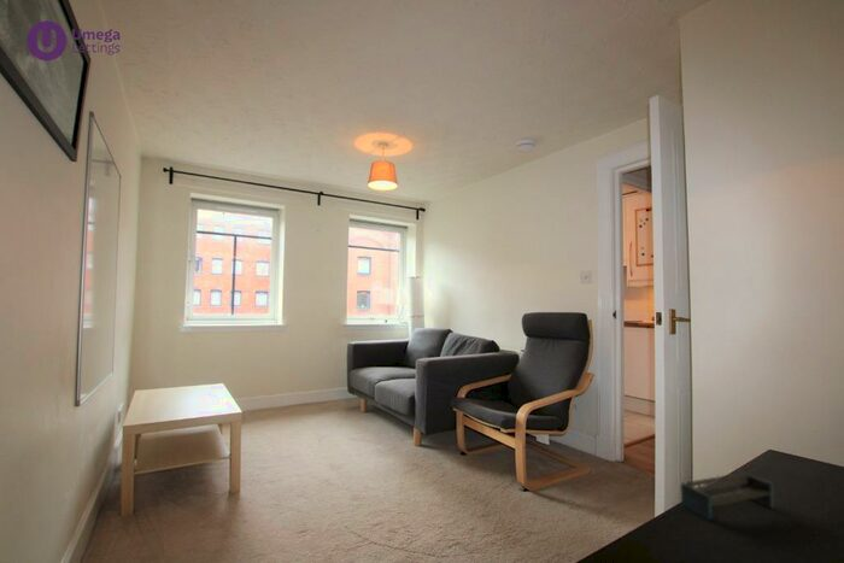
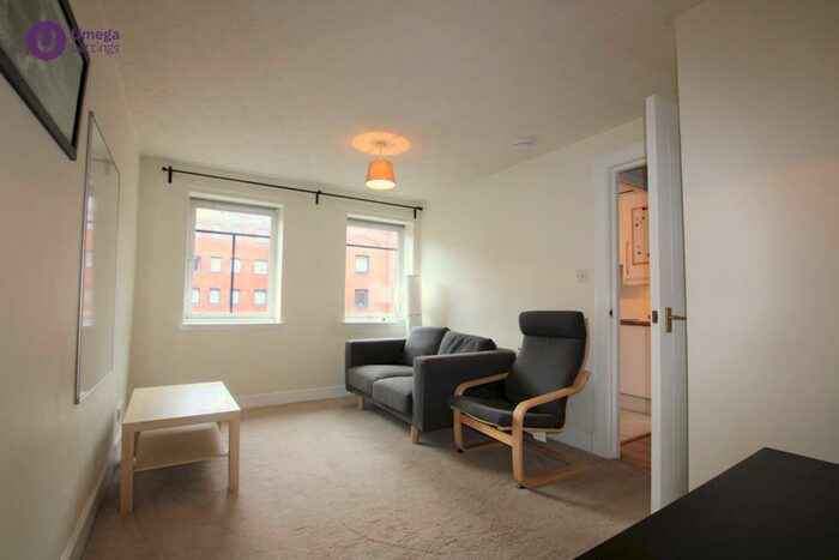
- shelf [679,470,775,522]
